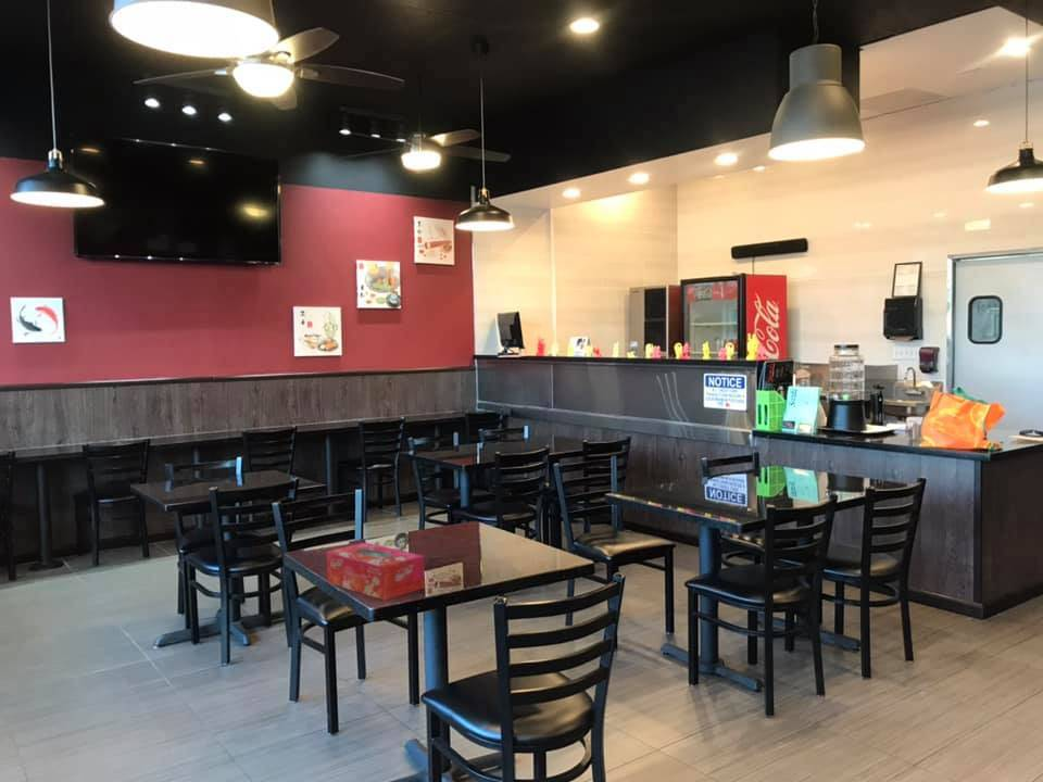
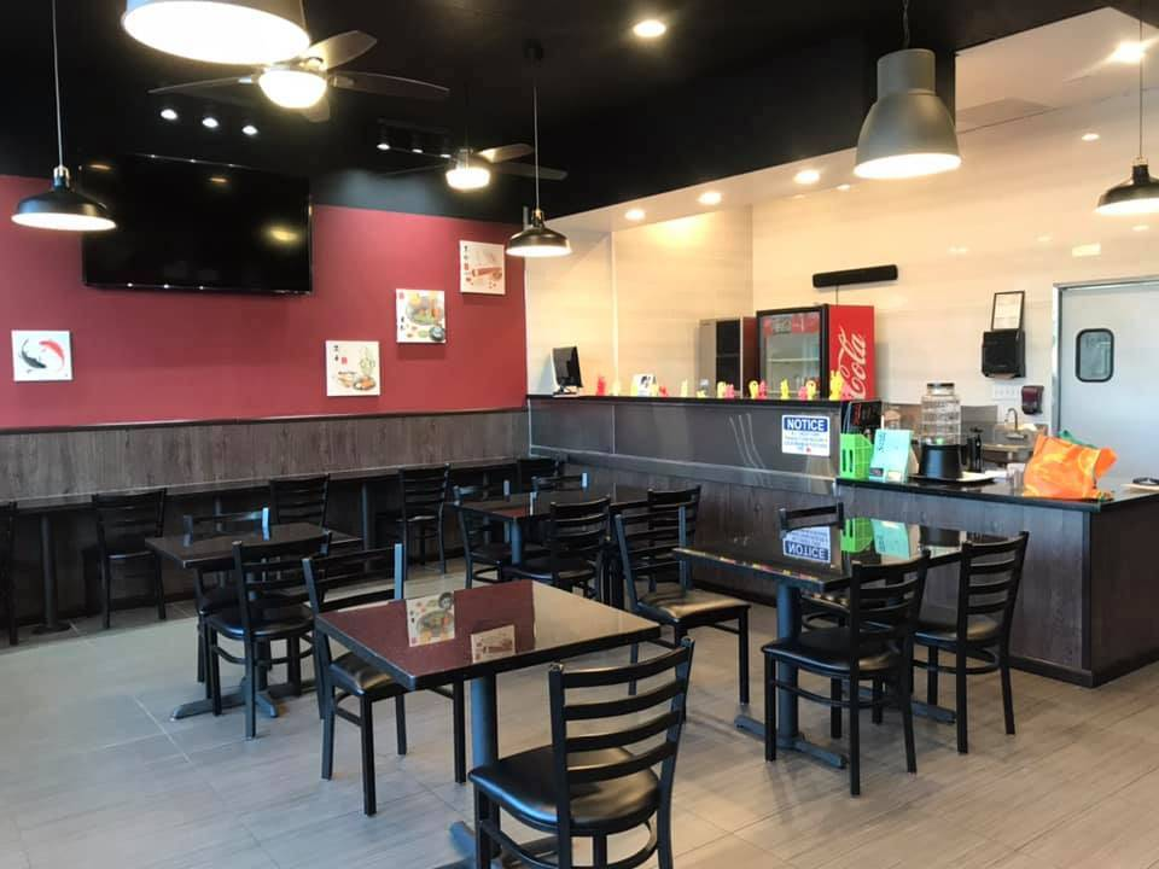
- tissue box [326,541,426,602]
